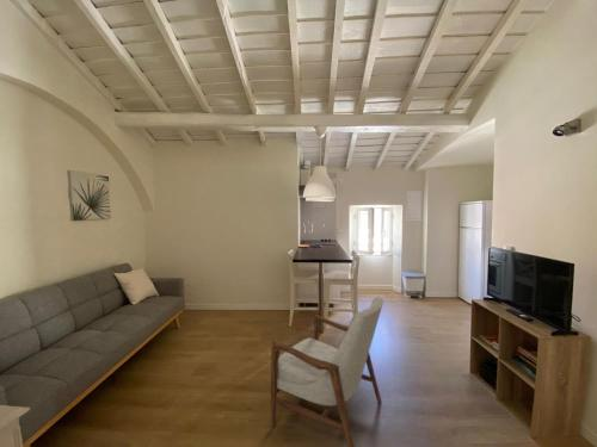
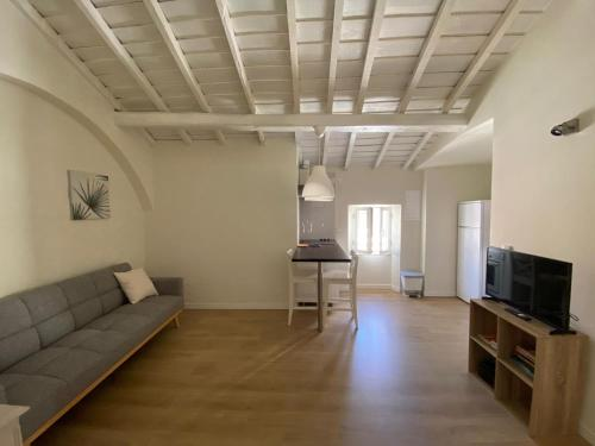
- armchair [270,296,384,447]
